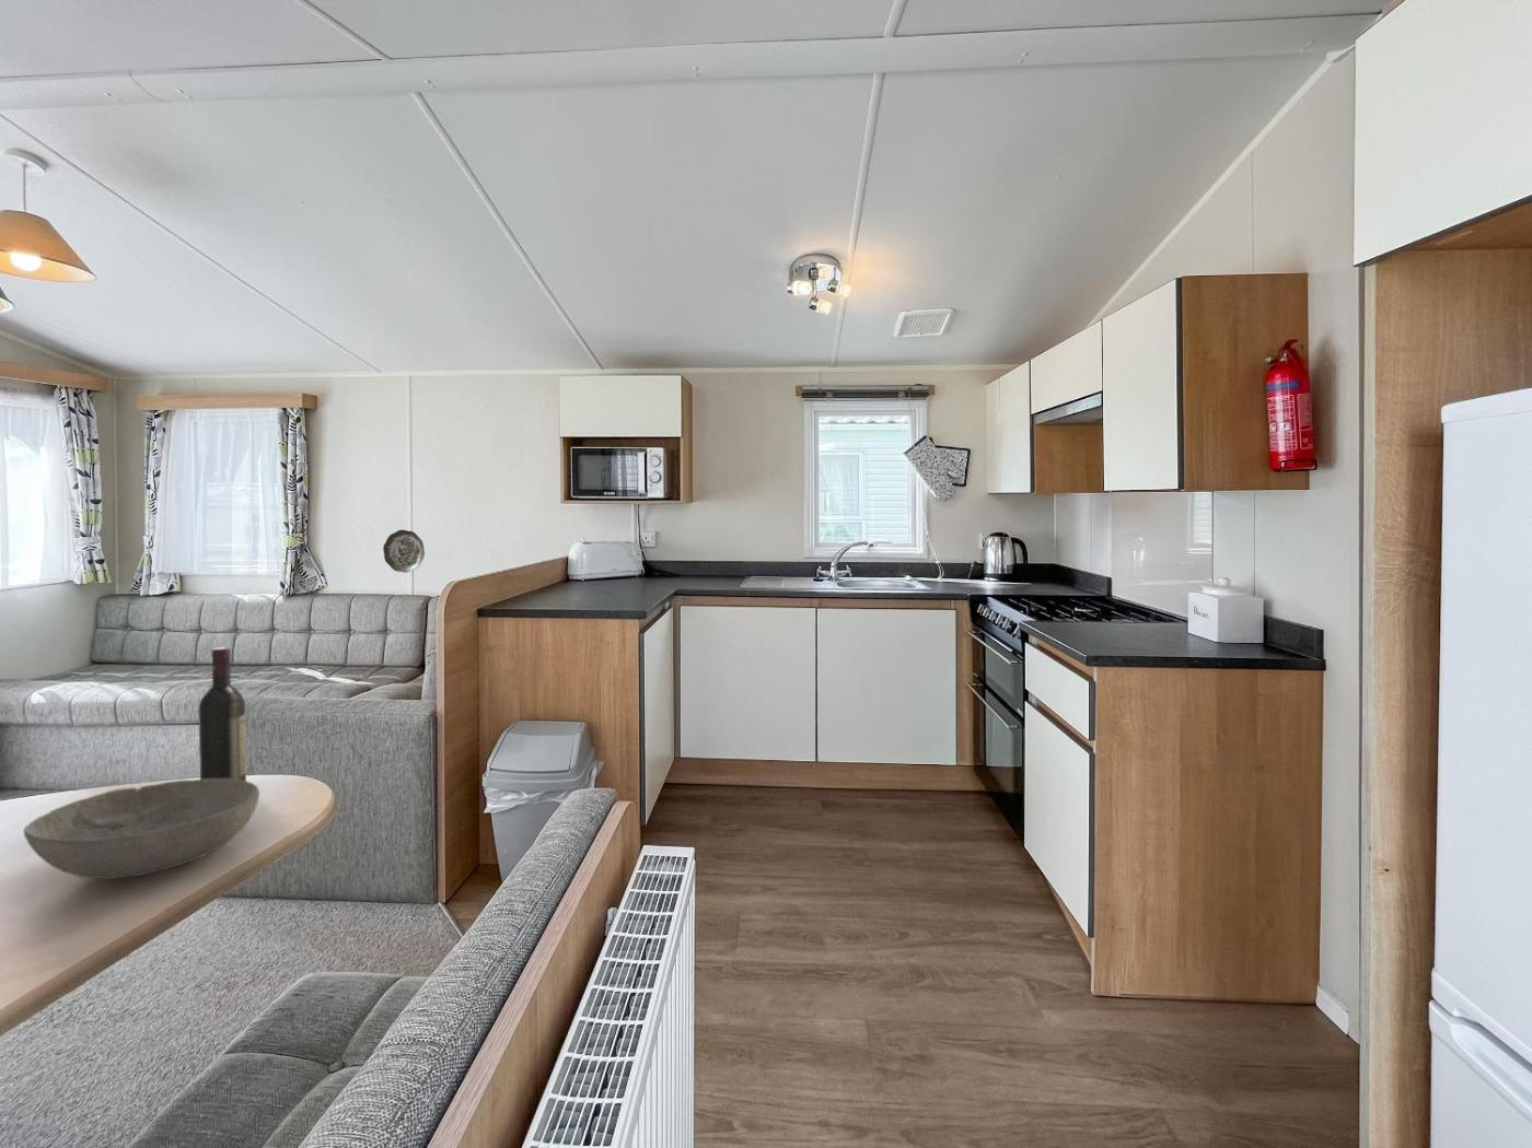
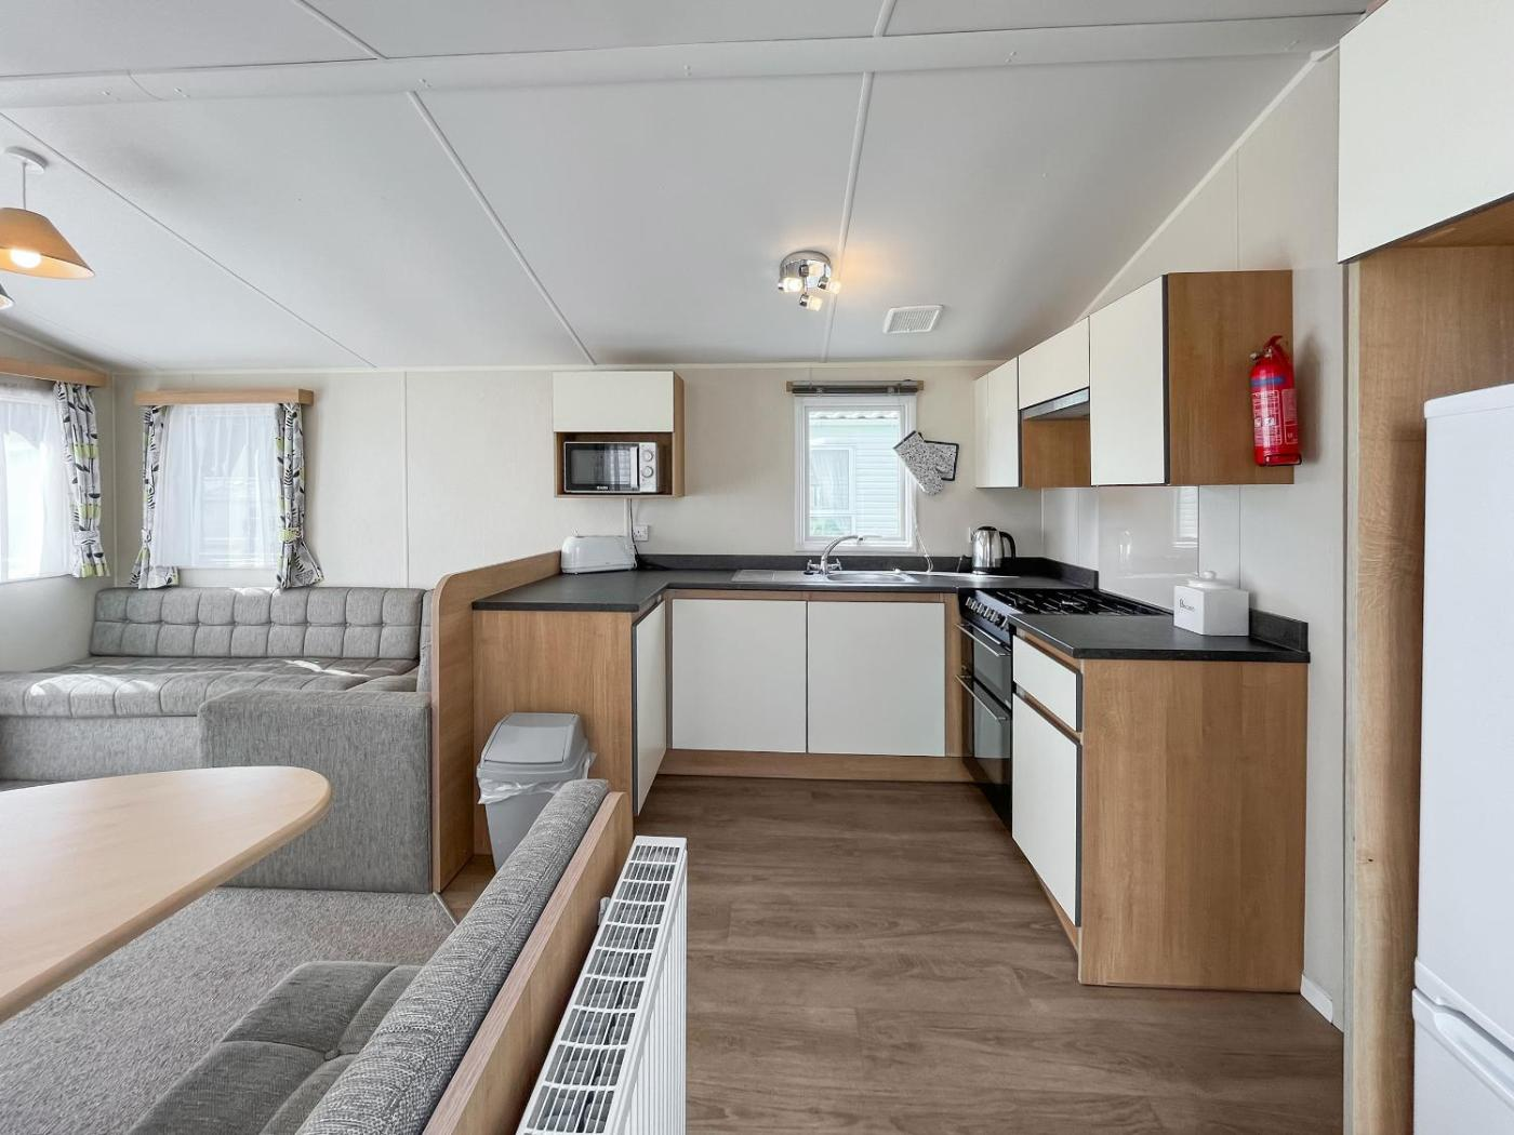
- decorative plate [382,529,426,574]
- wine bottle [198,646,247,781]
- bowl [23,779,261,880]
